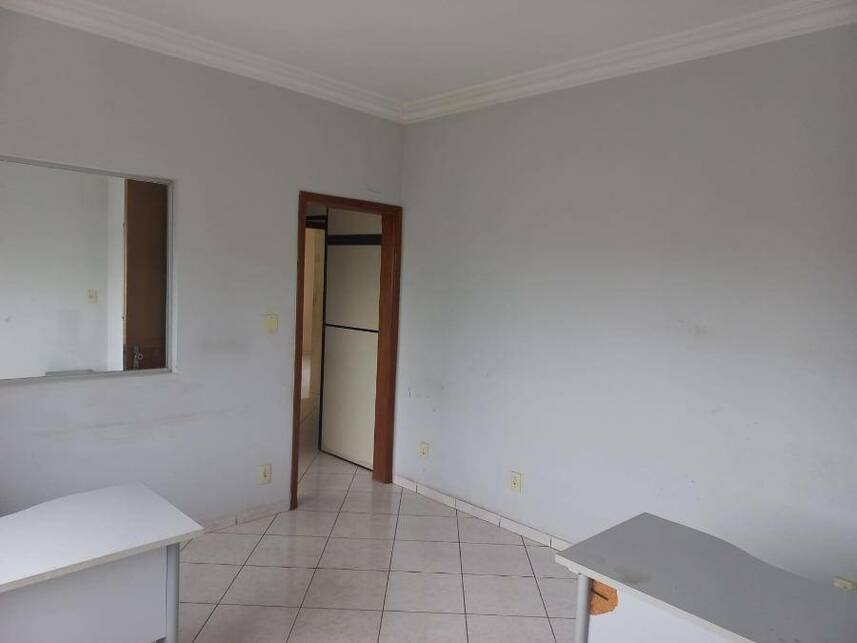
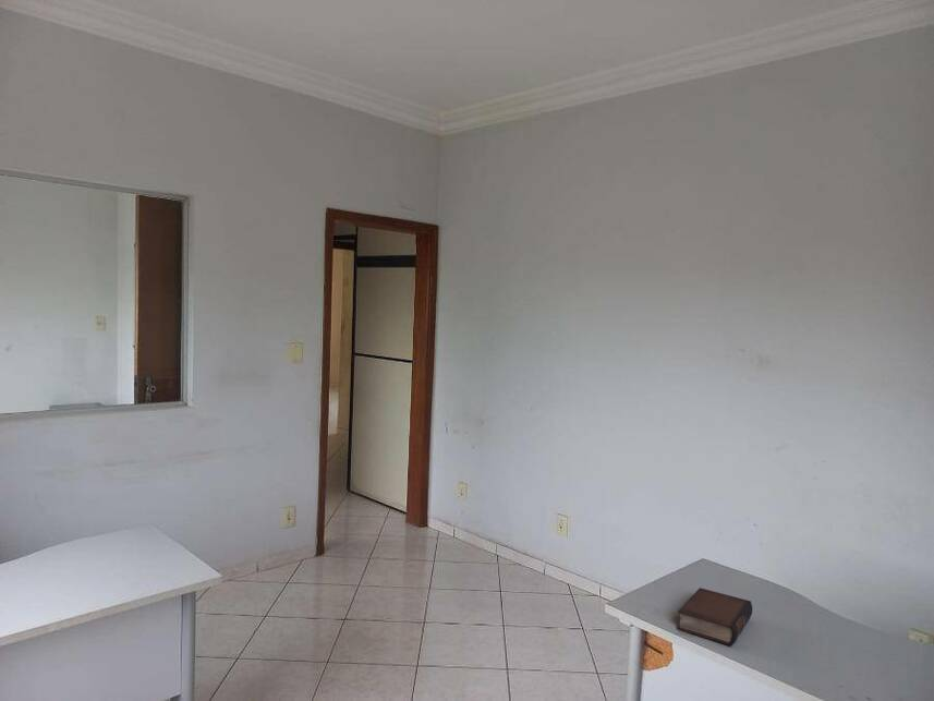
+ book [677,587,753,646]
